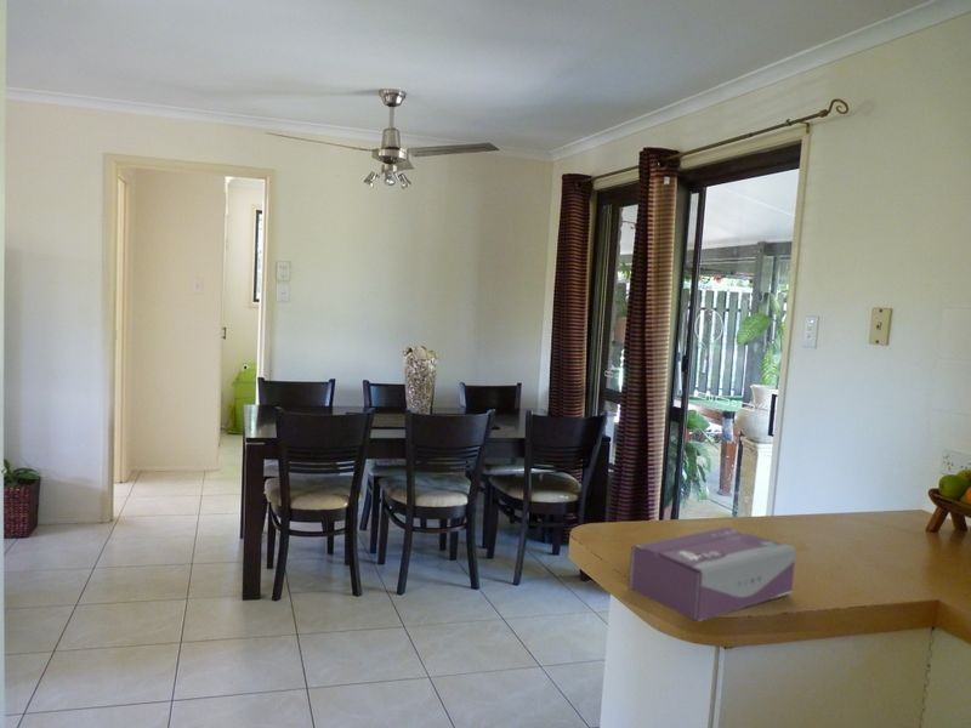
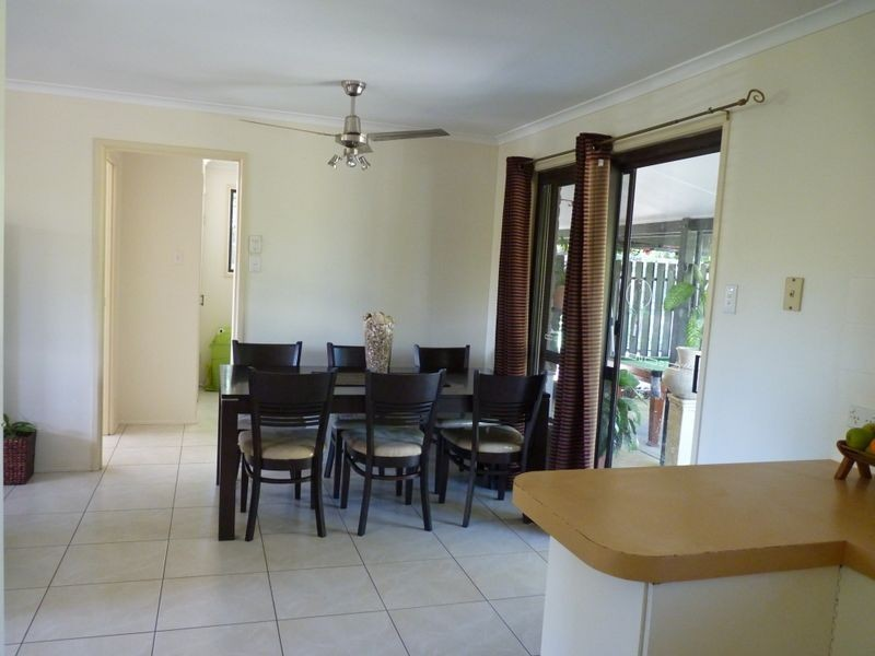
- tissue box [628,525,797,622]
